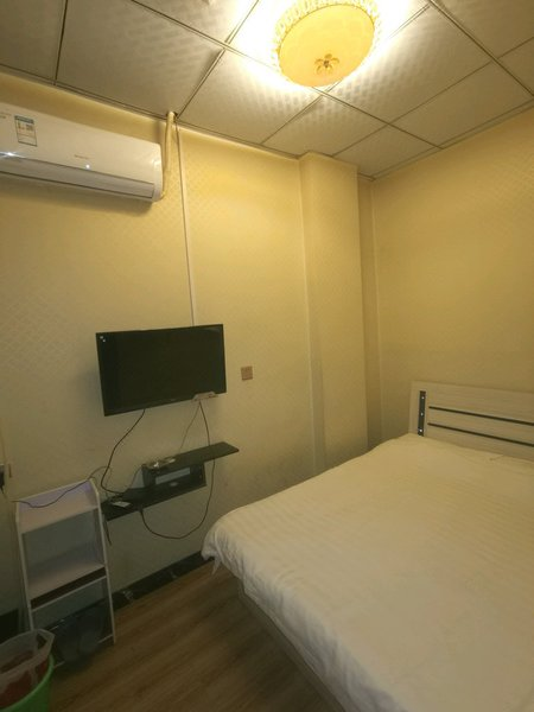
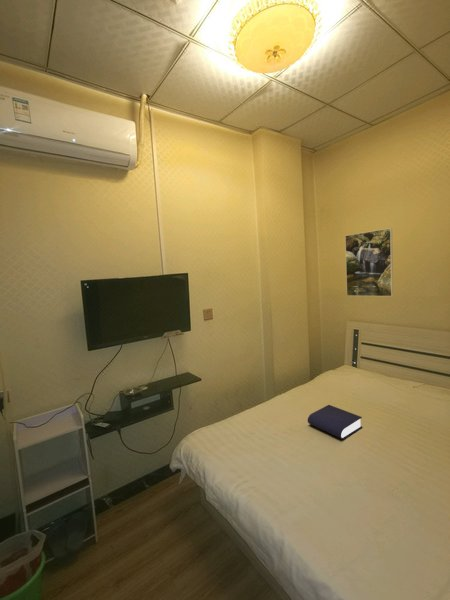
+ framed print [344,227,394,297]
+ book [307,404,363,440]
